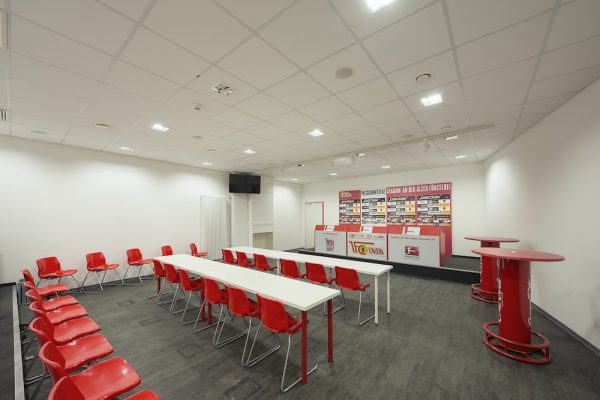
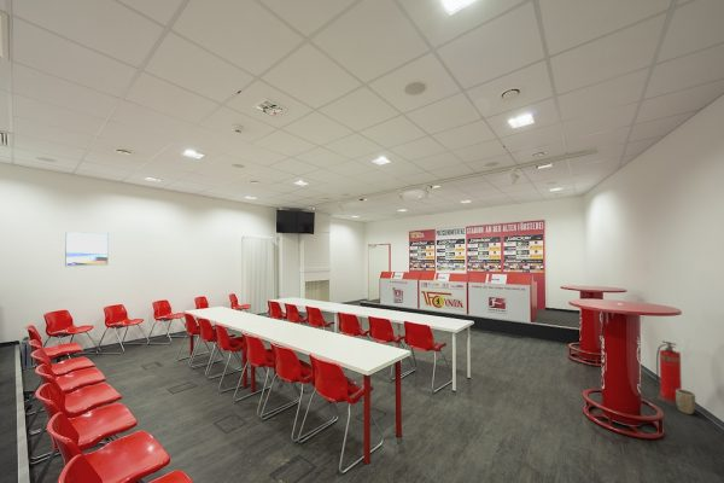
+ plant pot [676,389,696,415]
+ fire extinguisher [654,339,683,407]
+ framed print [64,231,110,268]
